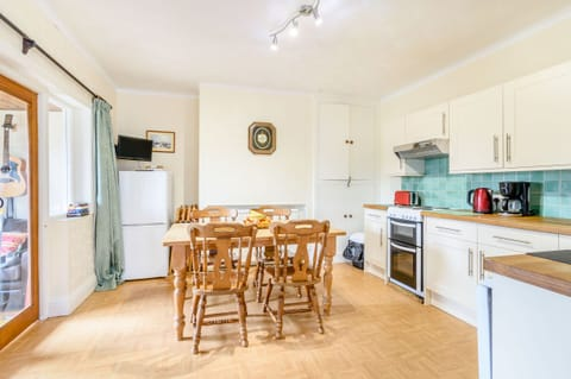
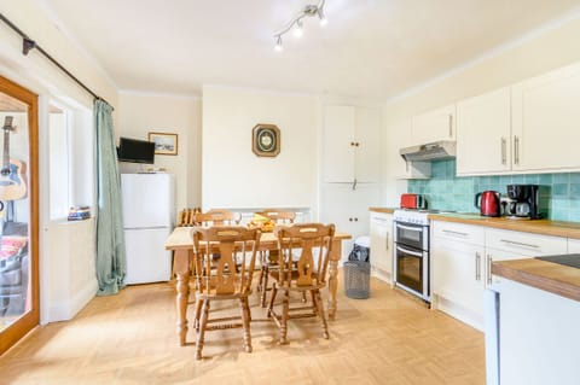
+ waste bin [342,259,372,299]
